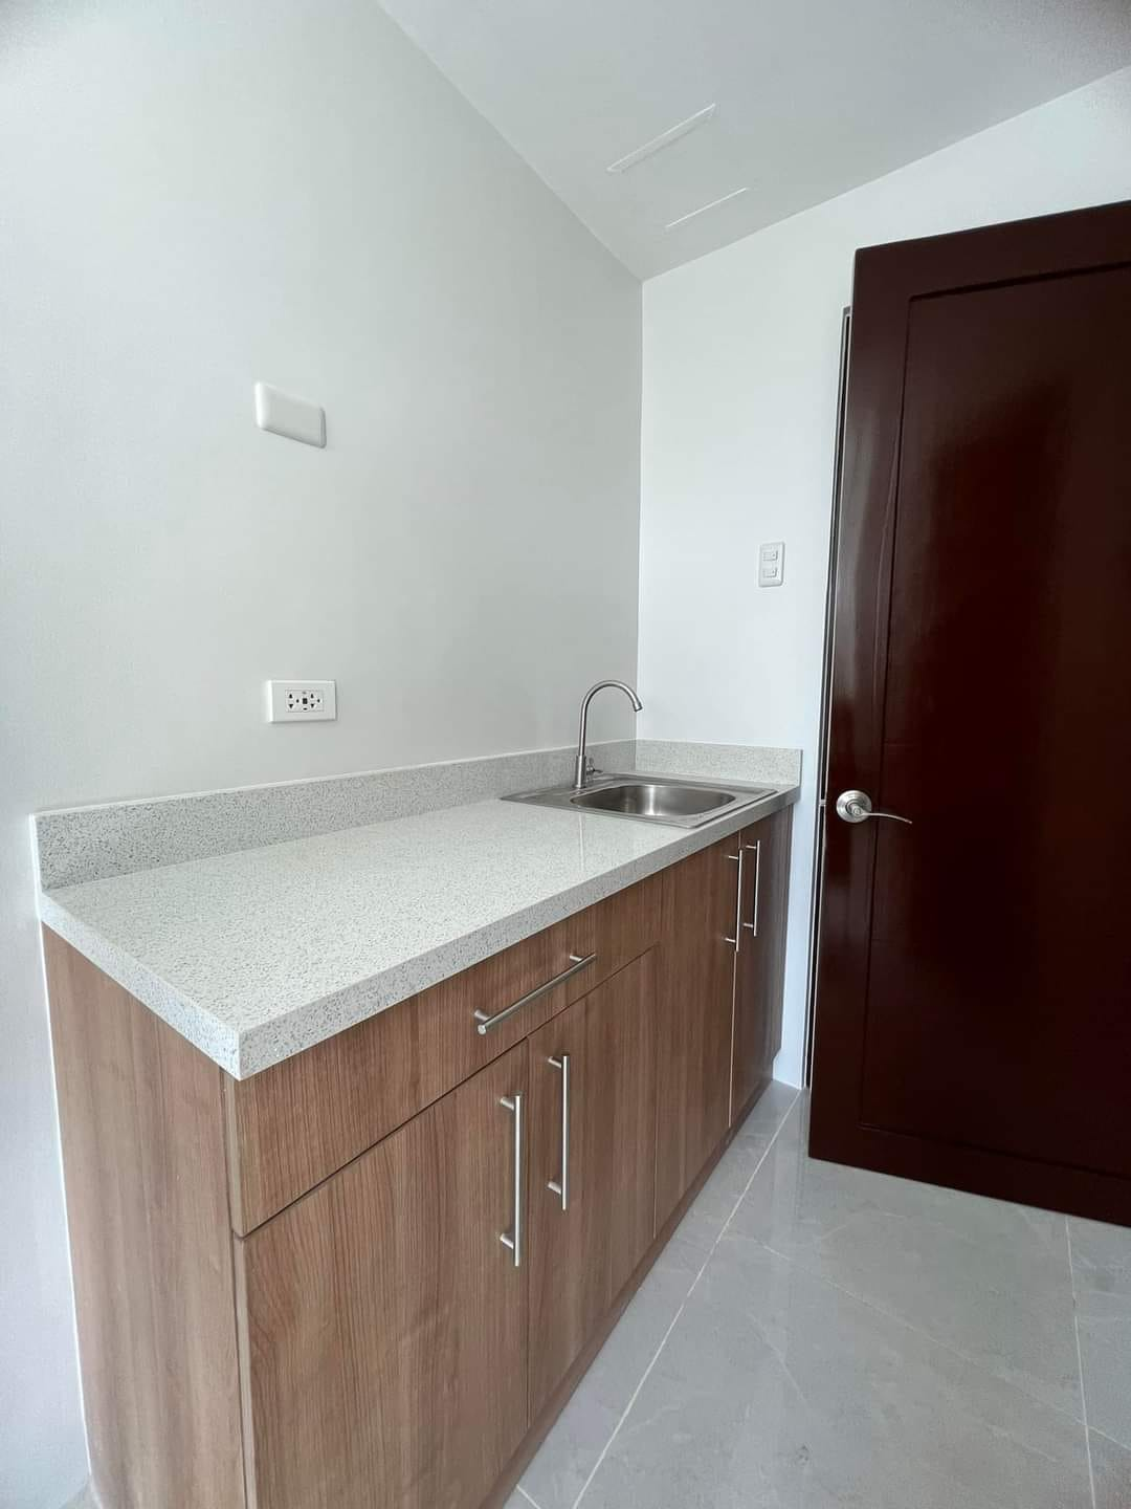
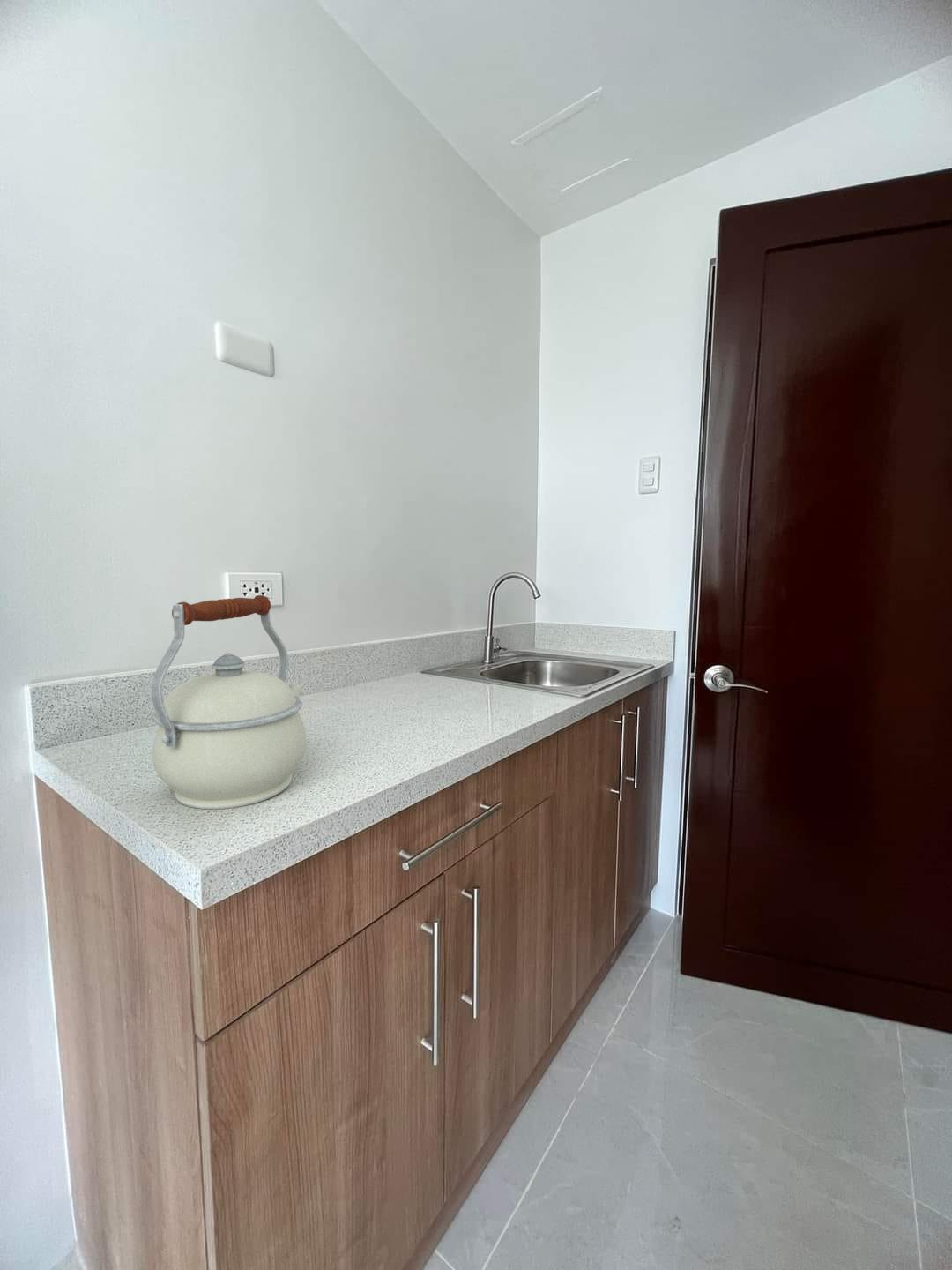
+ kettle [150,594,308,811]
